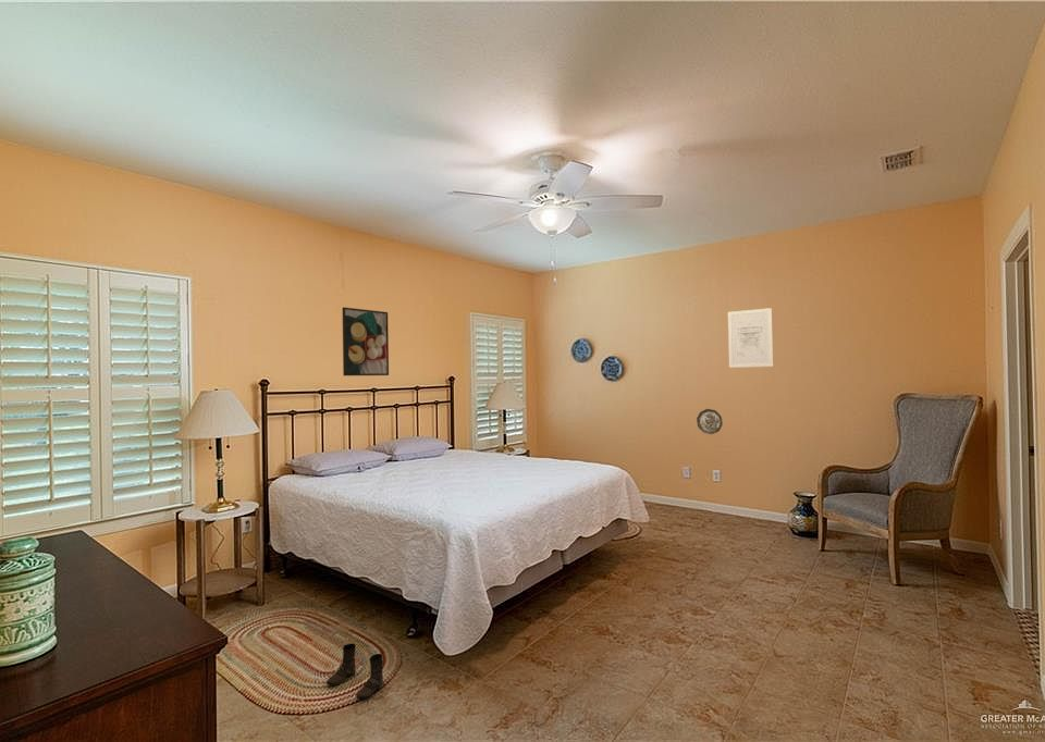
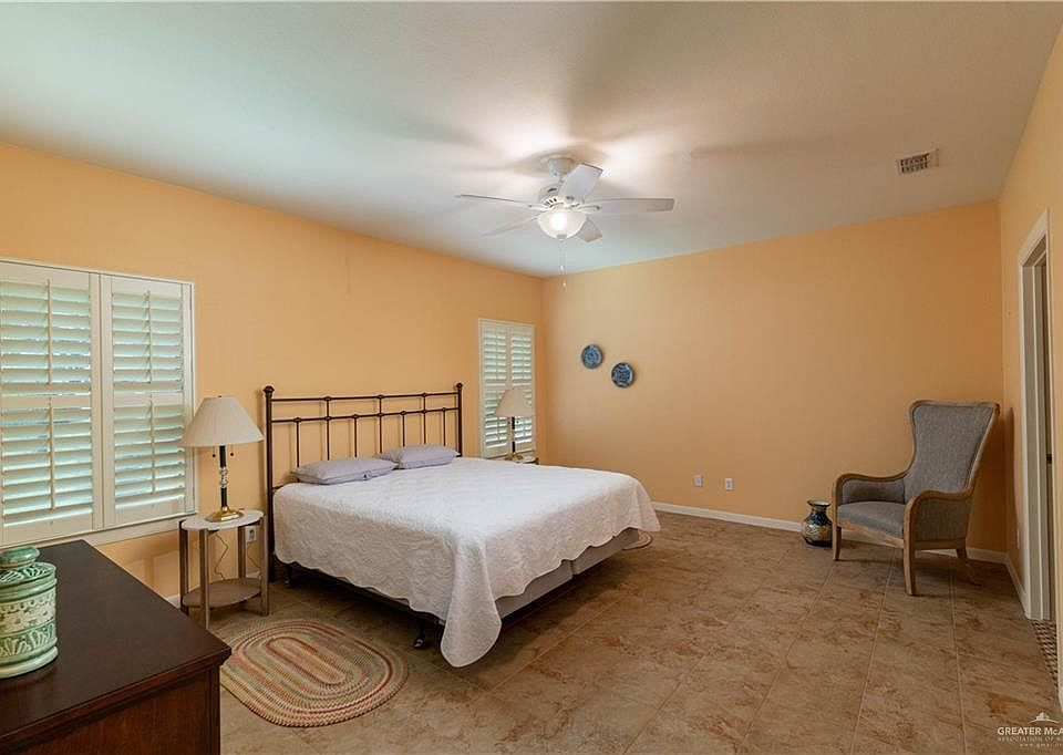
- wall art [727,307,774,369]
- decorative plate [696,408,724,435]
- boots [325,642,385,701]
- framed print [342,307,390,376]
